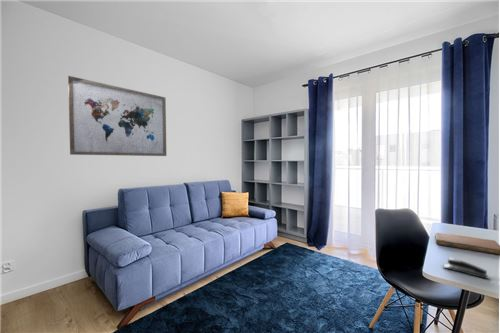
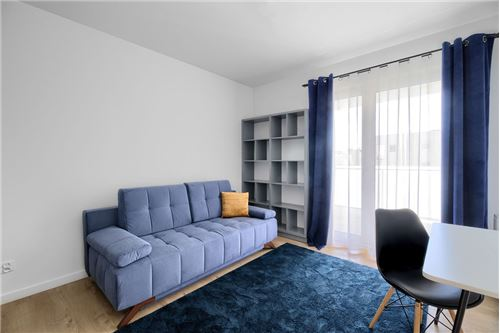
- stapler [442,257,489,280]
- wall art [67,75,167,157]
- notebook [434,231,500,256]
